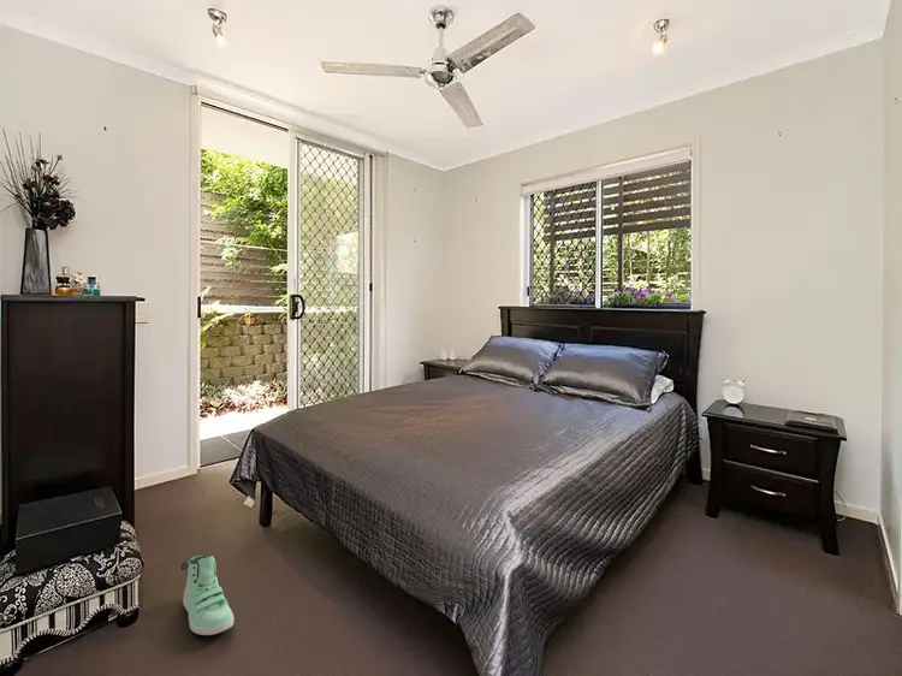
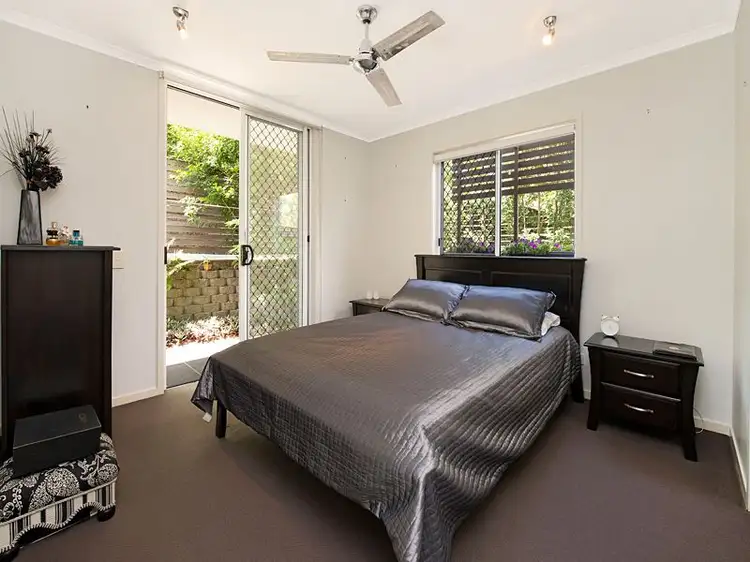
- sneaker [180,555,235,636]
